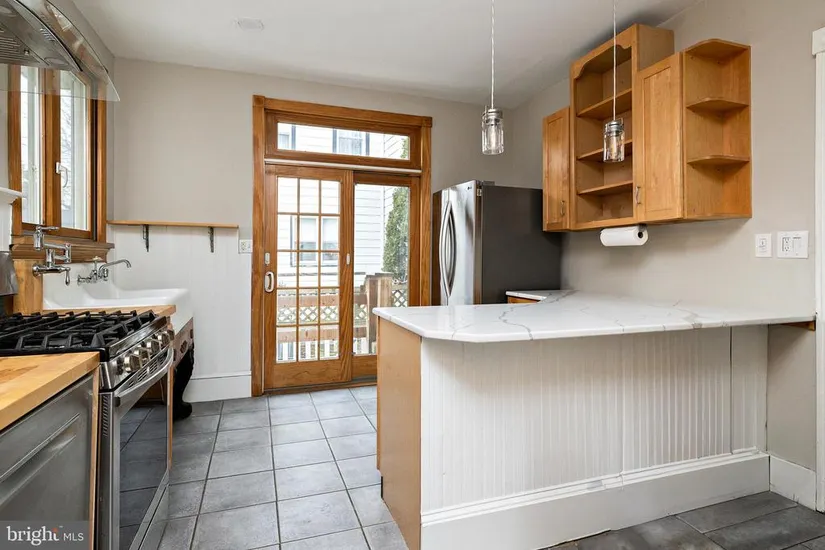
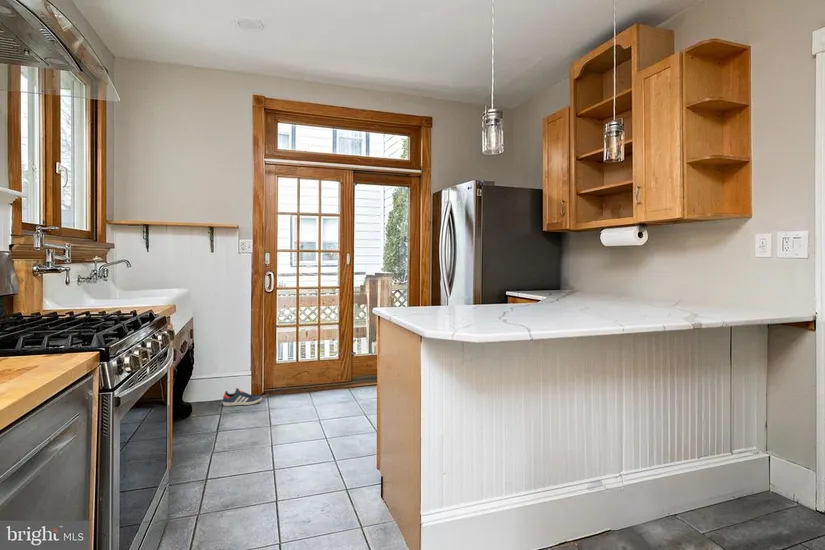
+ sneaker [222,387,263,407]
